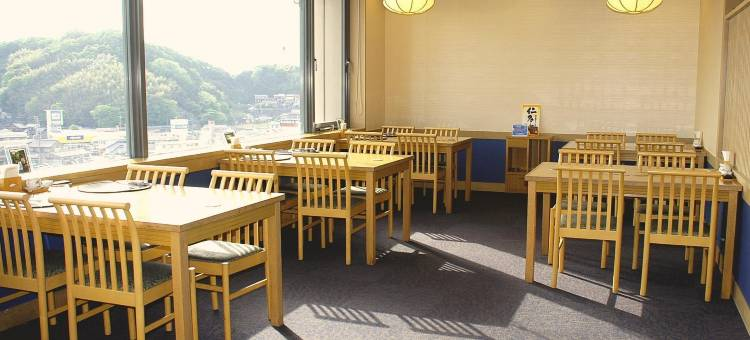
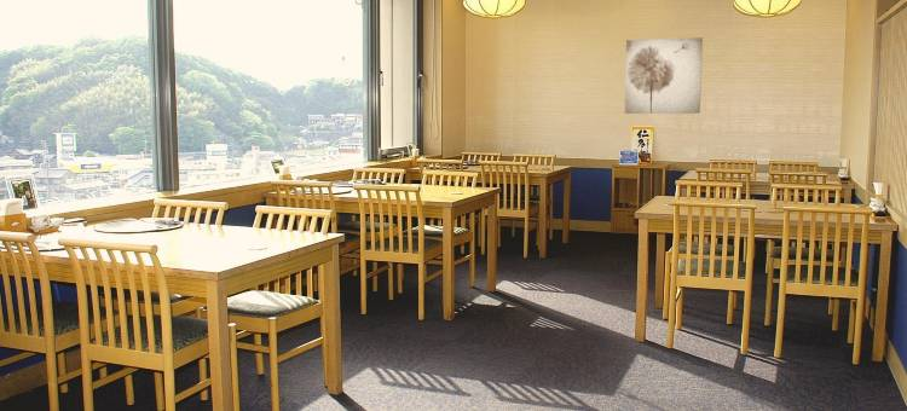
+ wall art [624,36,704,115]
